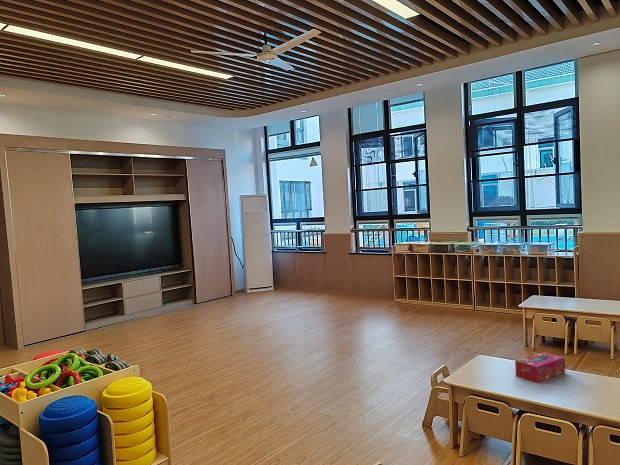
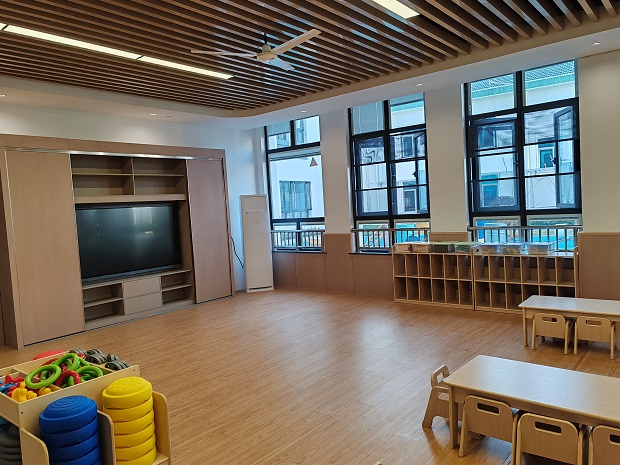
- tissue box [514,351,566,384]
